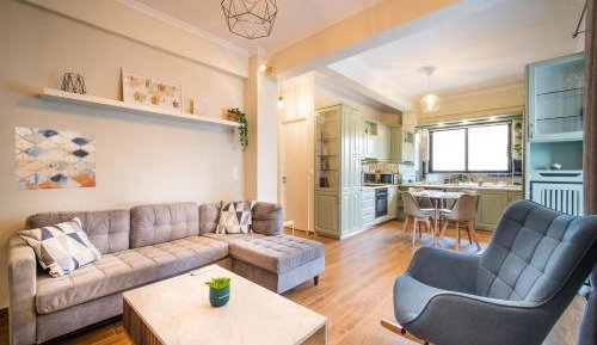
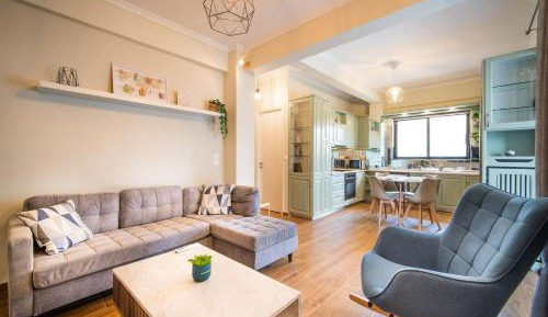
- wall art [14,125,97,191]
